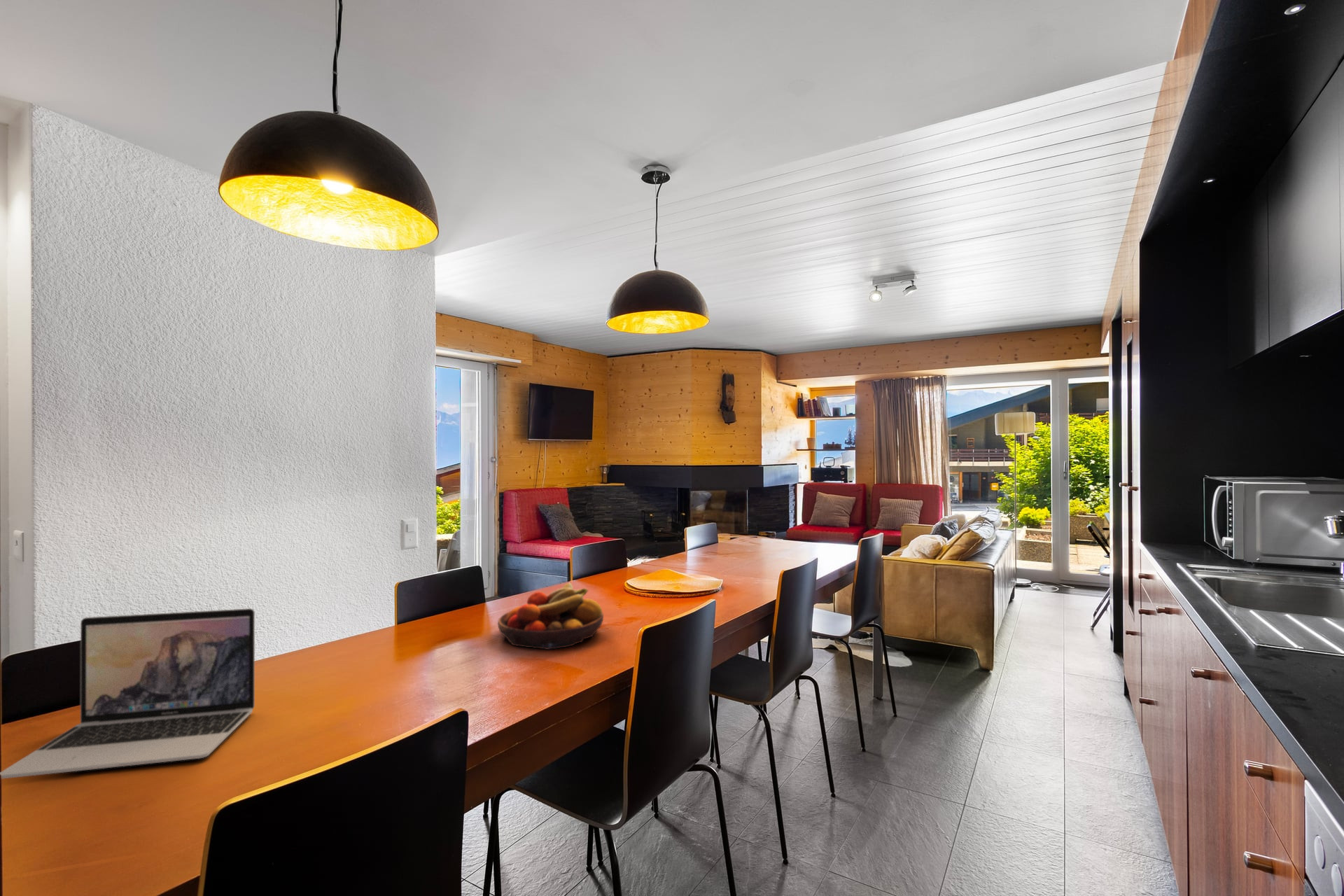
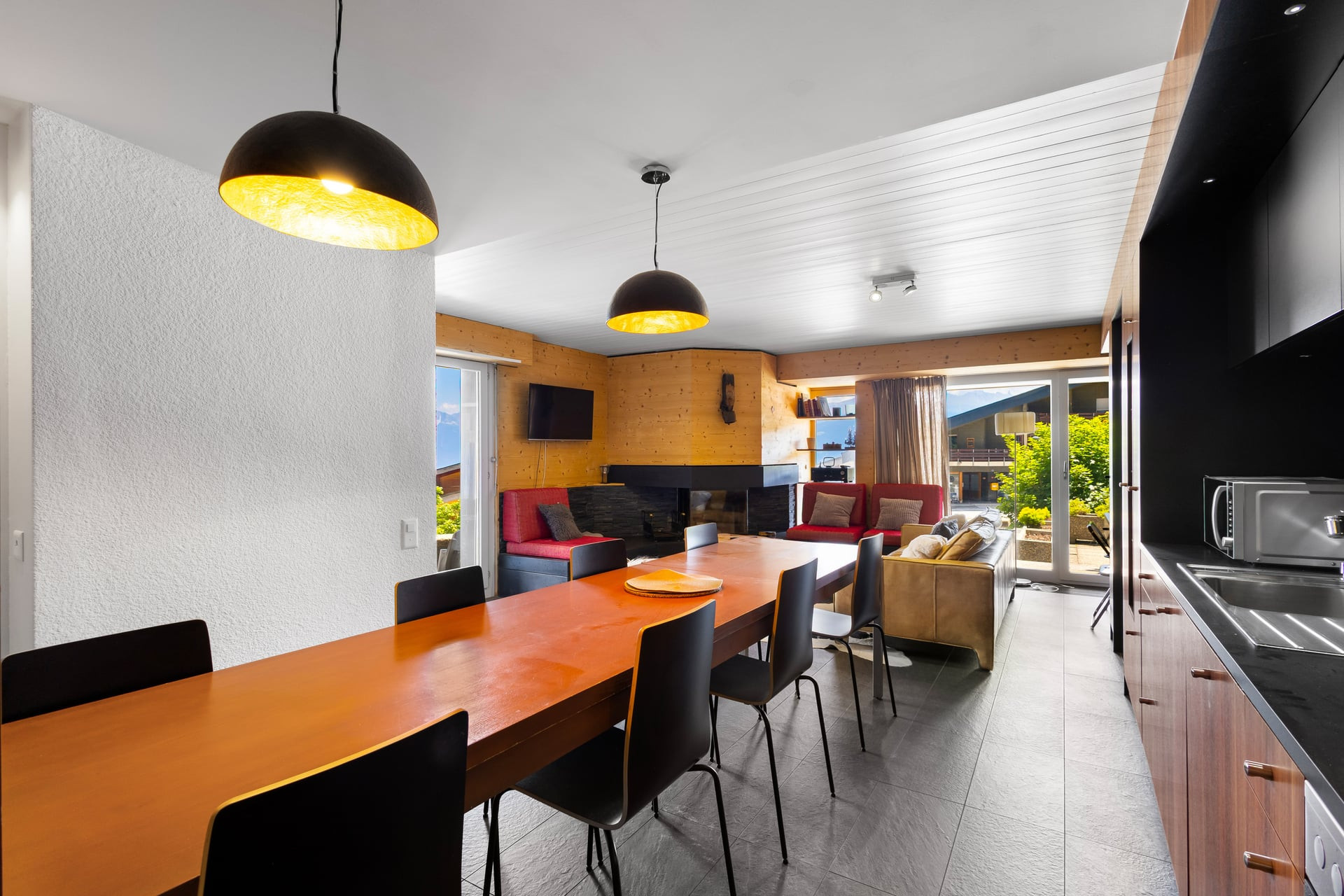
- fruit bowl [497,582,604,650]
- laptop [0,608,255,779]
